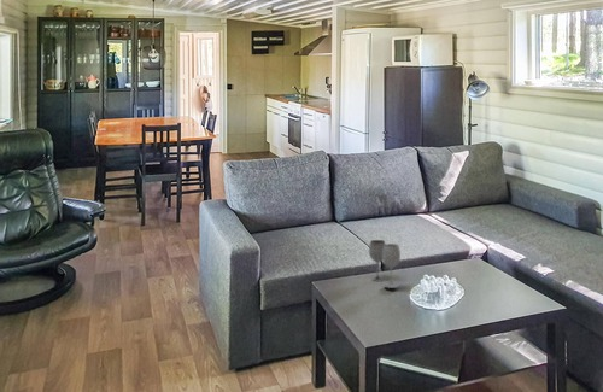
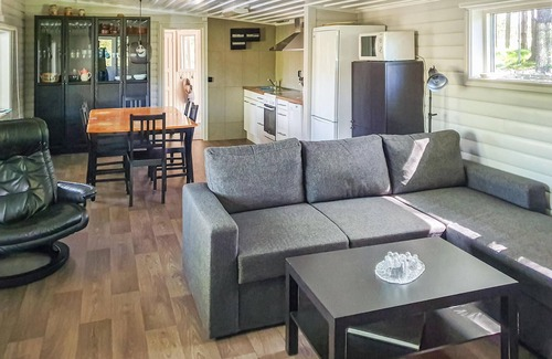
- wineglass [368,239,402,289]
